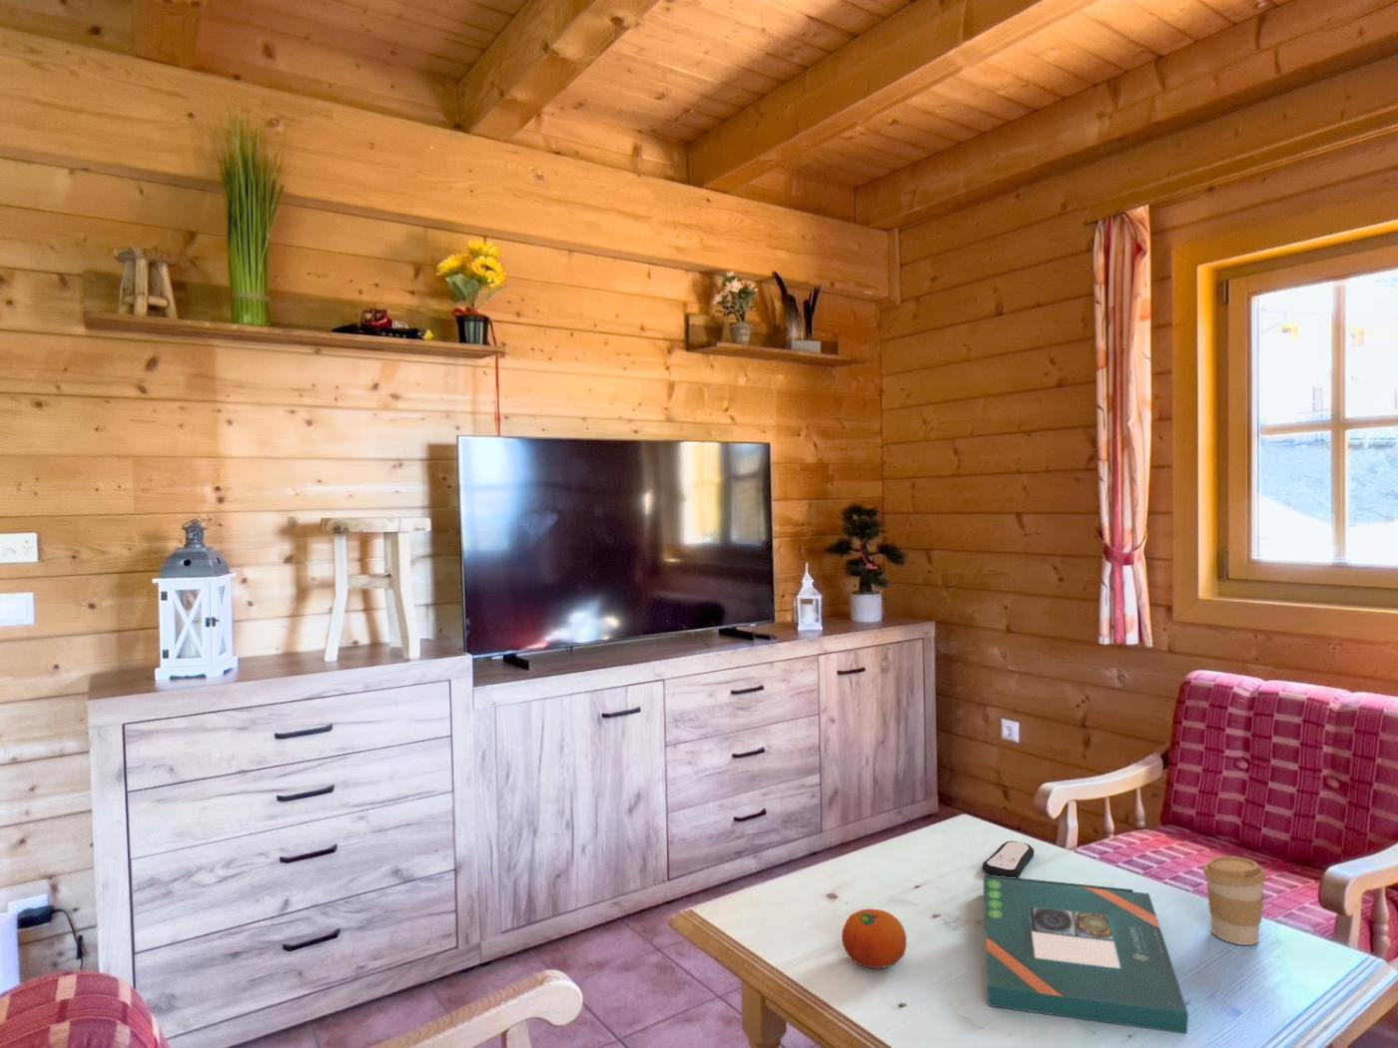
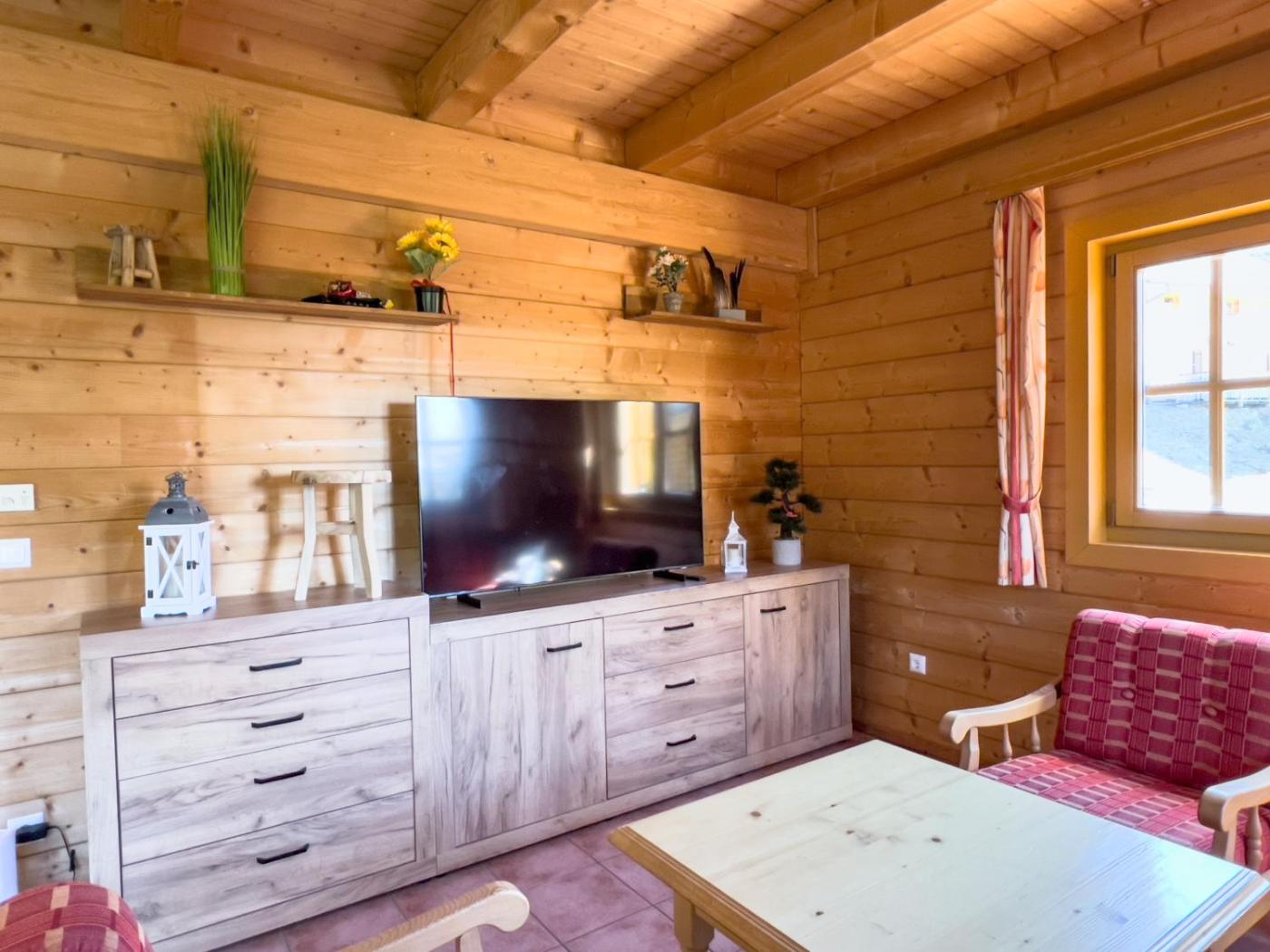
- coffee cup [1202,855,1267,947]
- fruit [841,907,908,969]
- board game [983,873,1189,1035]
- remote control [982,840,1036,878]
